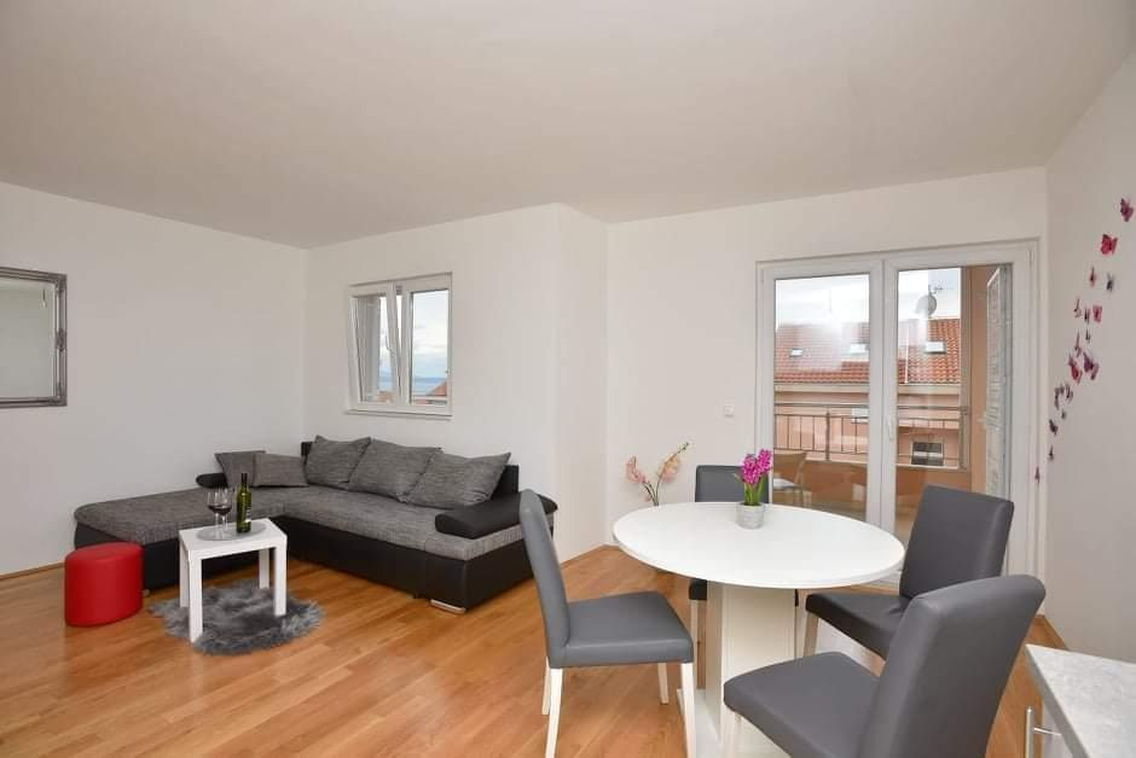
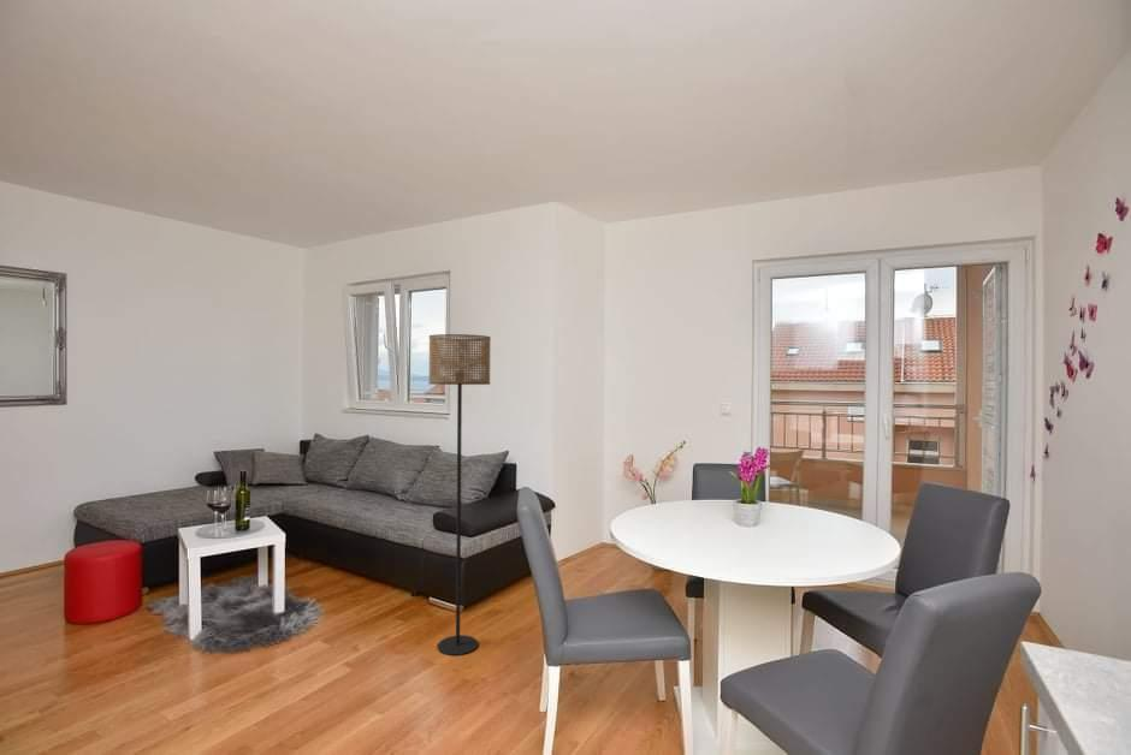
+ floor lamp [427,333,492,656]
